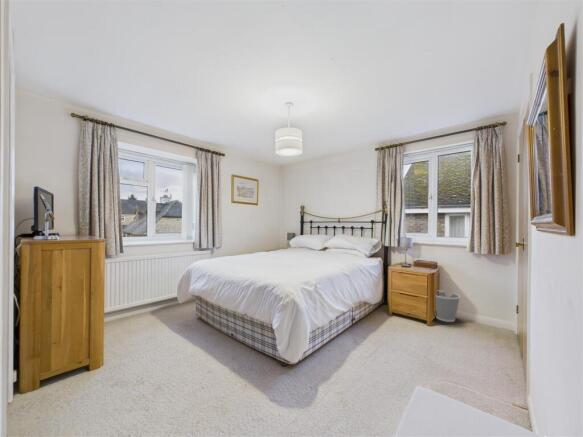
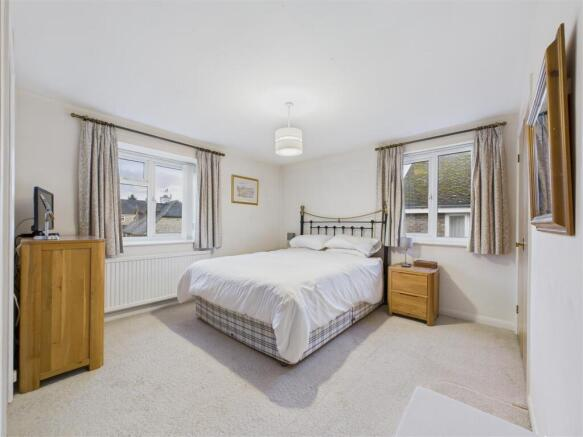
- wastebasket [435,290,461,323]
